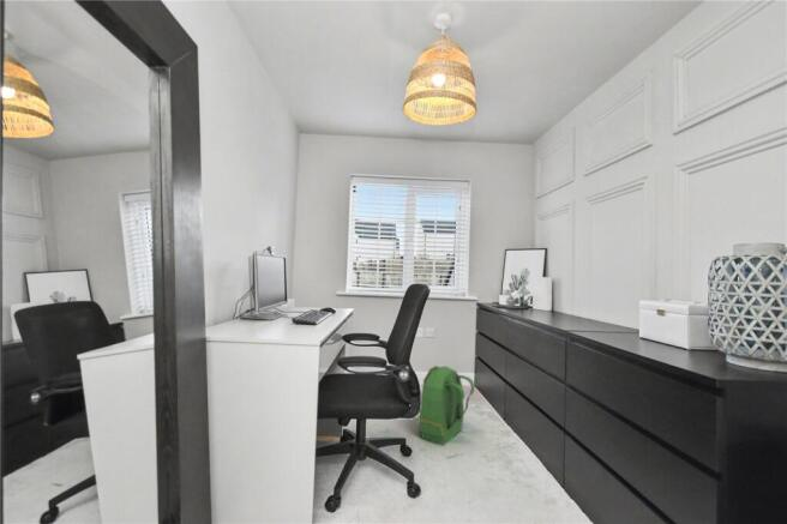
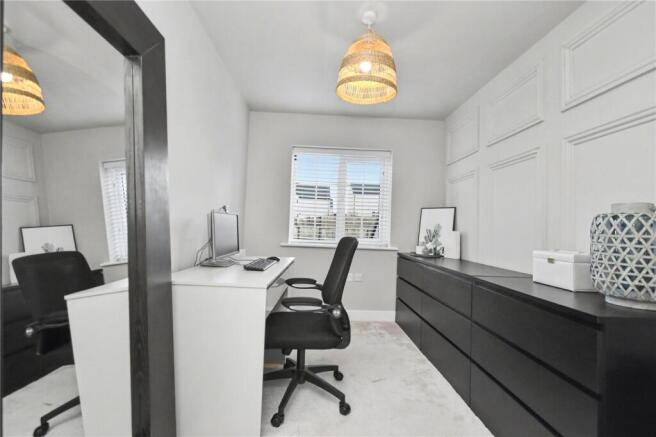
- backpack [419,365,476,446]
